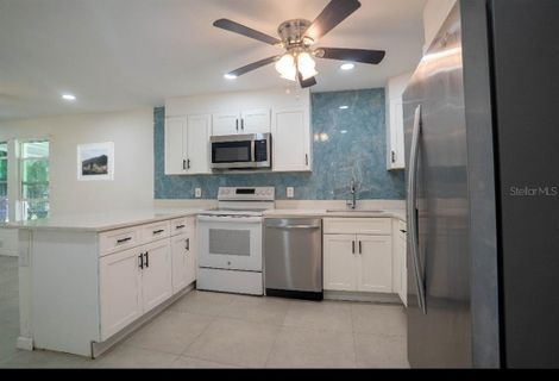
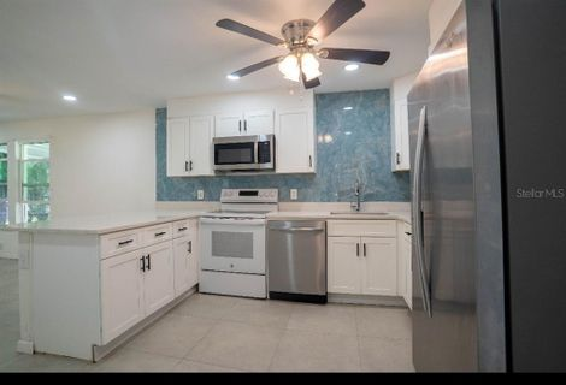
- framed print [76,140,115,182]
